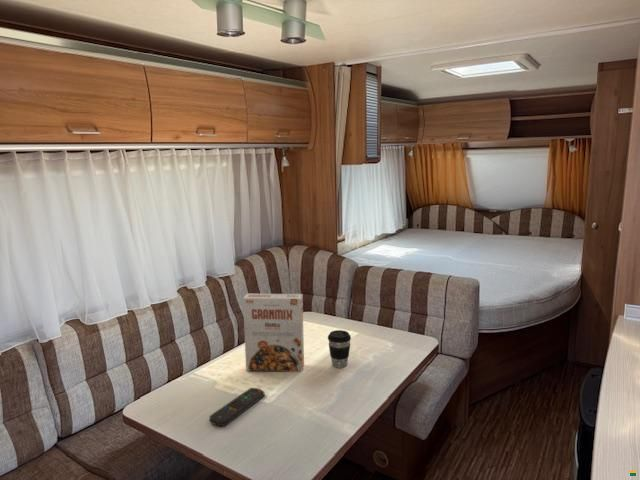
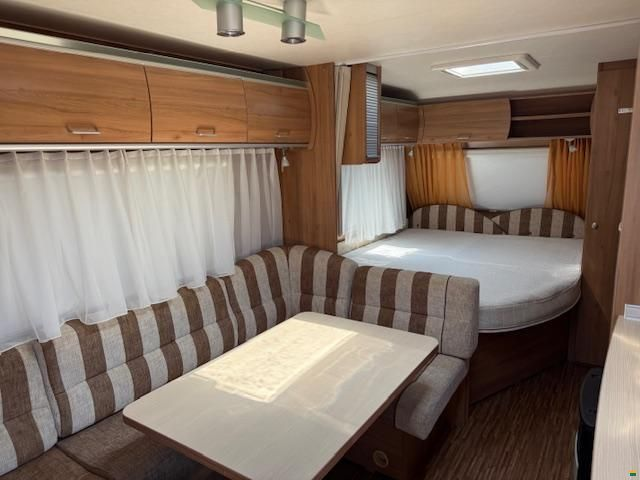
- remote control [209,387,266,427]
- cereal box [242,293,305,373]
- coffee cup [327,329,352,369]
